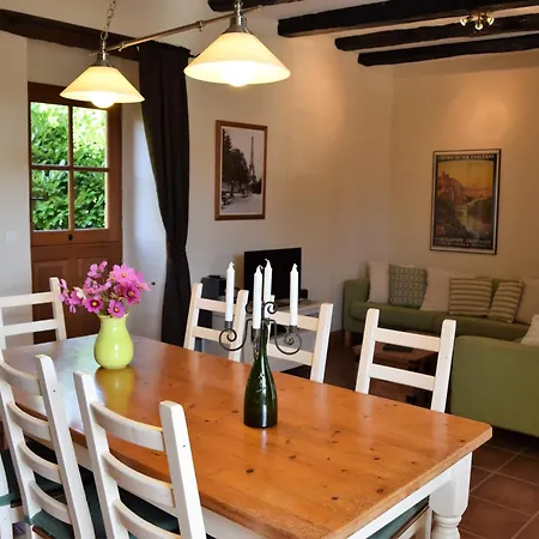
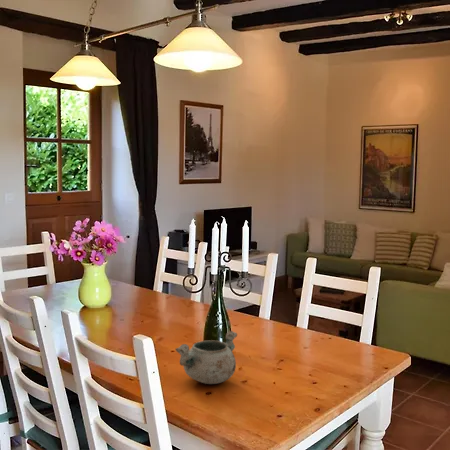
+ decorative bowl [174,330,238,385]
